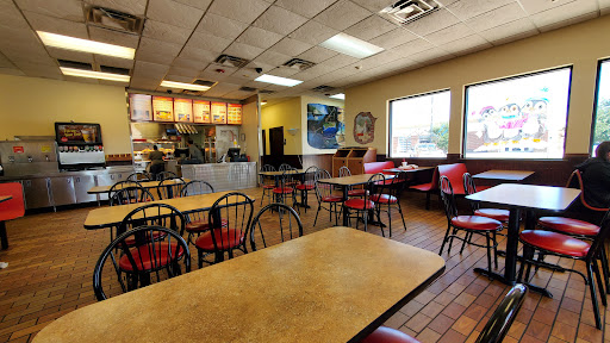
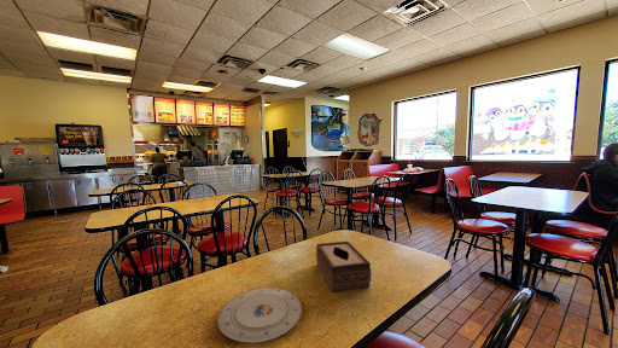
+ tissue box [315,240,372,294]
+ plate [216,286,303,343]
